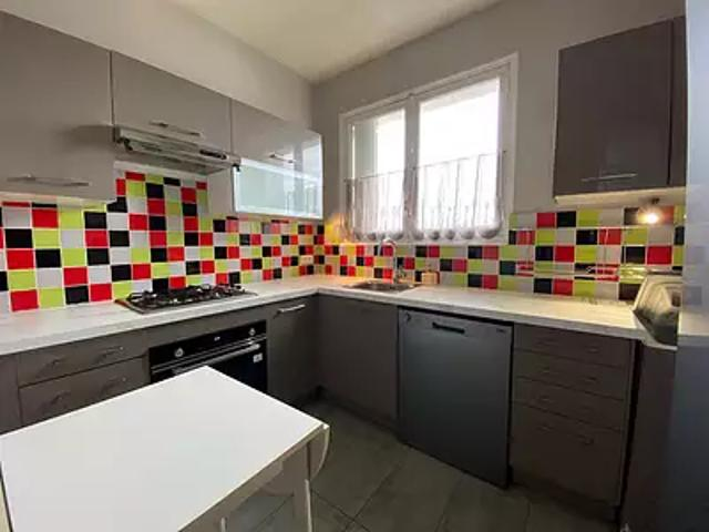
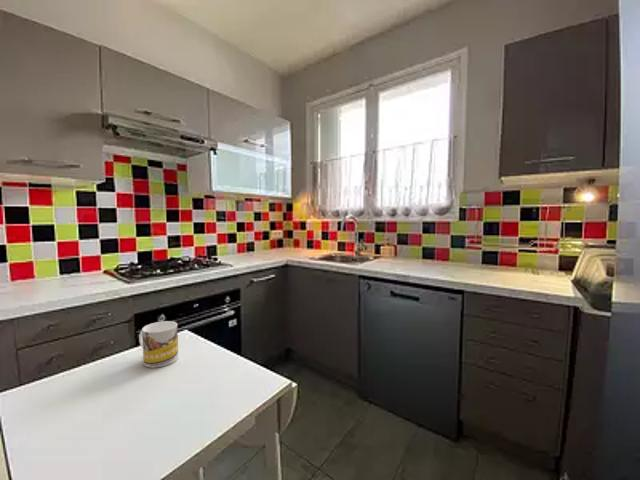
+ mug [138,320,179,369]
